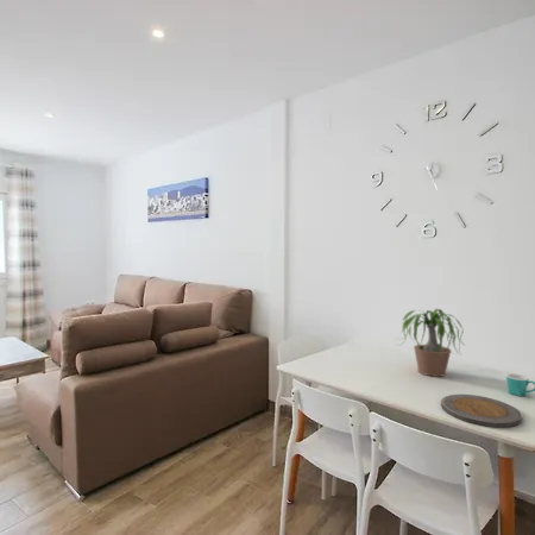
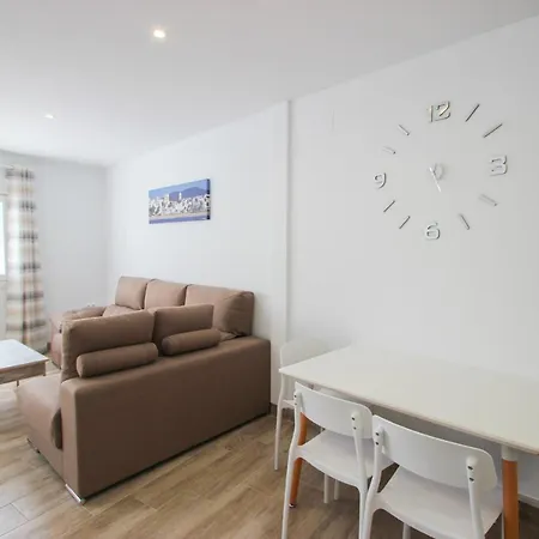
- mug [505,373,535,397]
- plate [440,394,523,428]
- potted plant [394,308,465,378]
